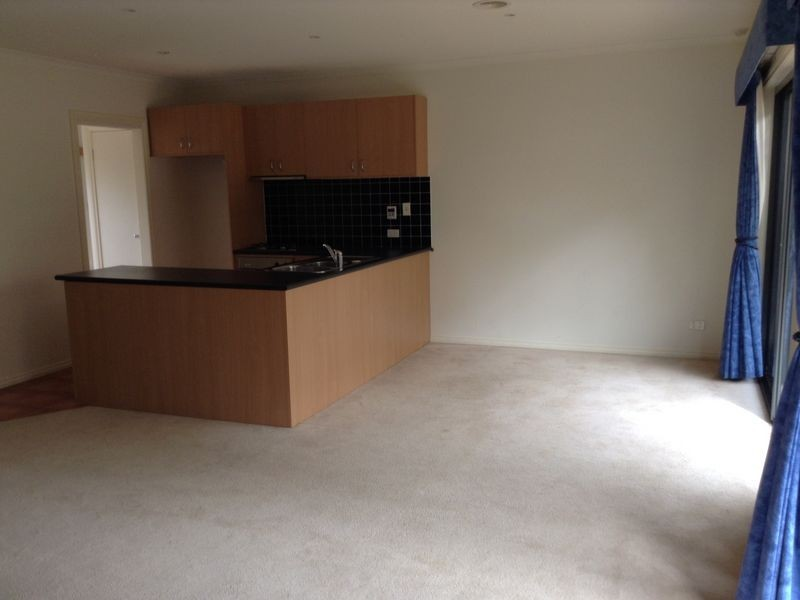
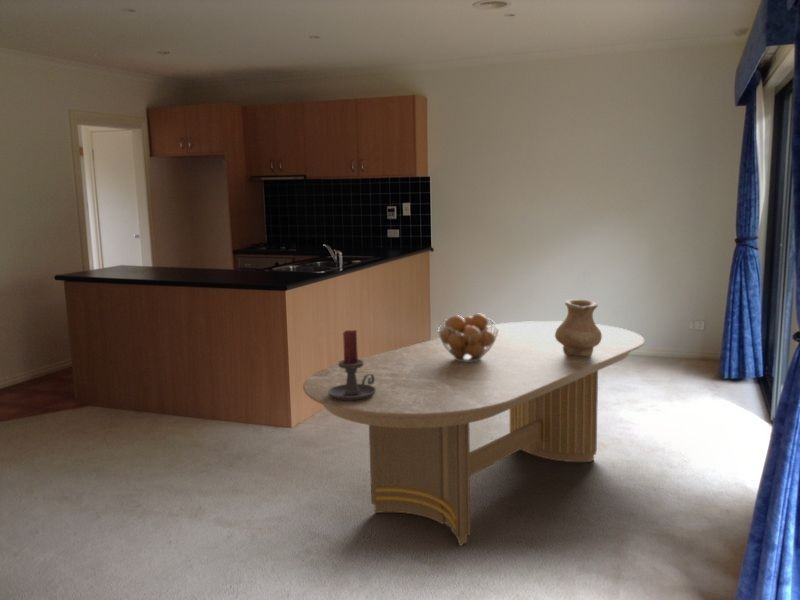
+ candle holder [328,329,376,401]
+ fruit basket [437,313,499,362]
+ vase [555,299,602,357]
+ dining table [302,320,646,547]
